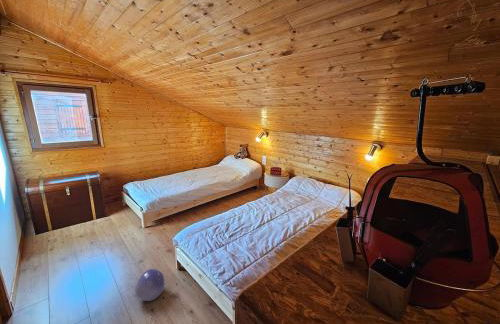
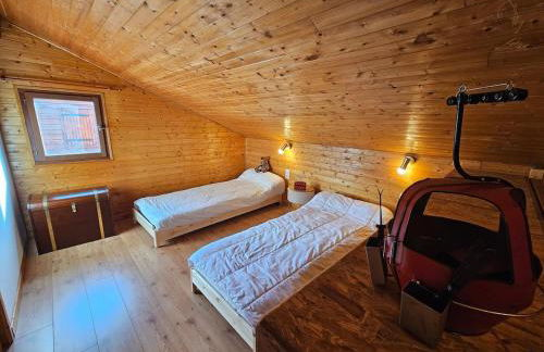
- ball [134,268,166,302]
